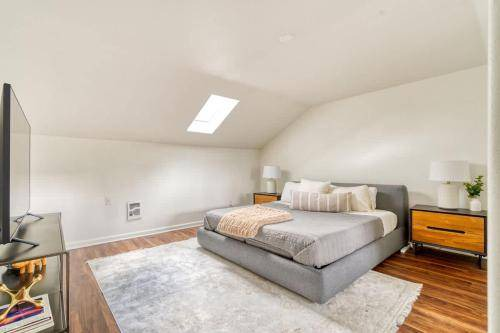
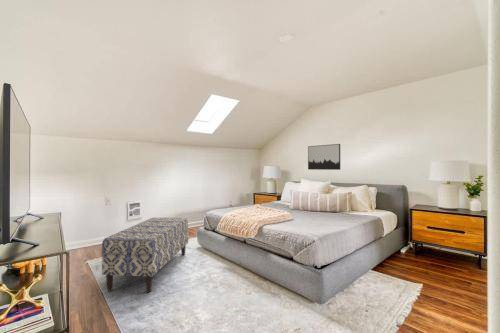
+ wall art [307,143,341,171]
+ bench [101,217,189,293]
